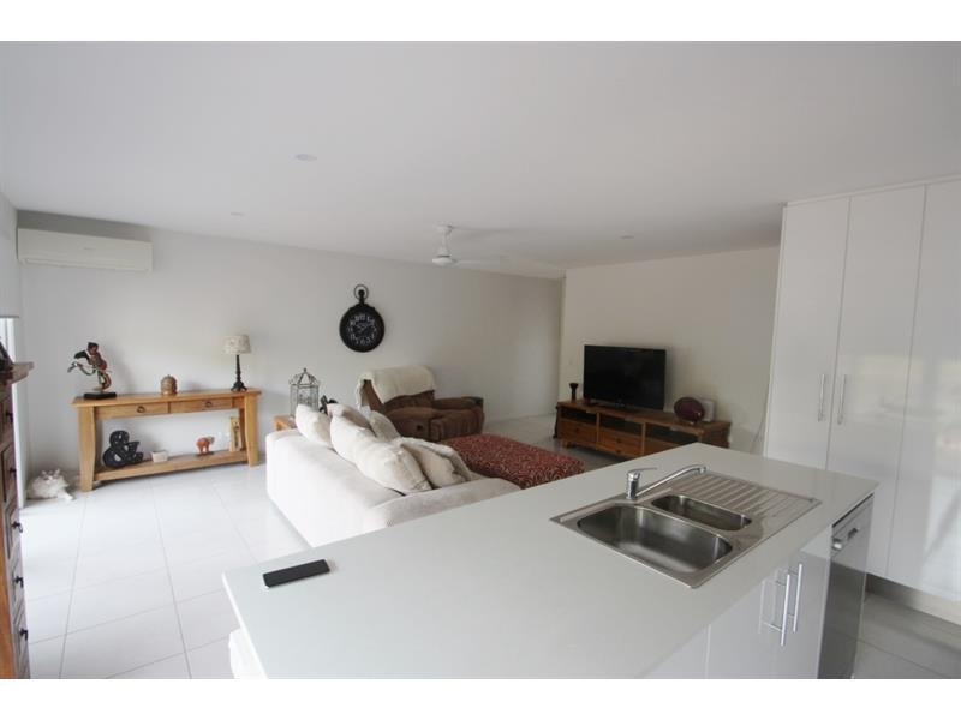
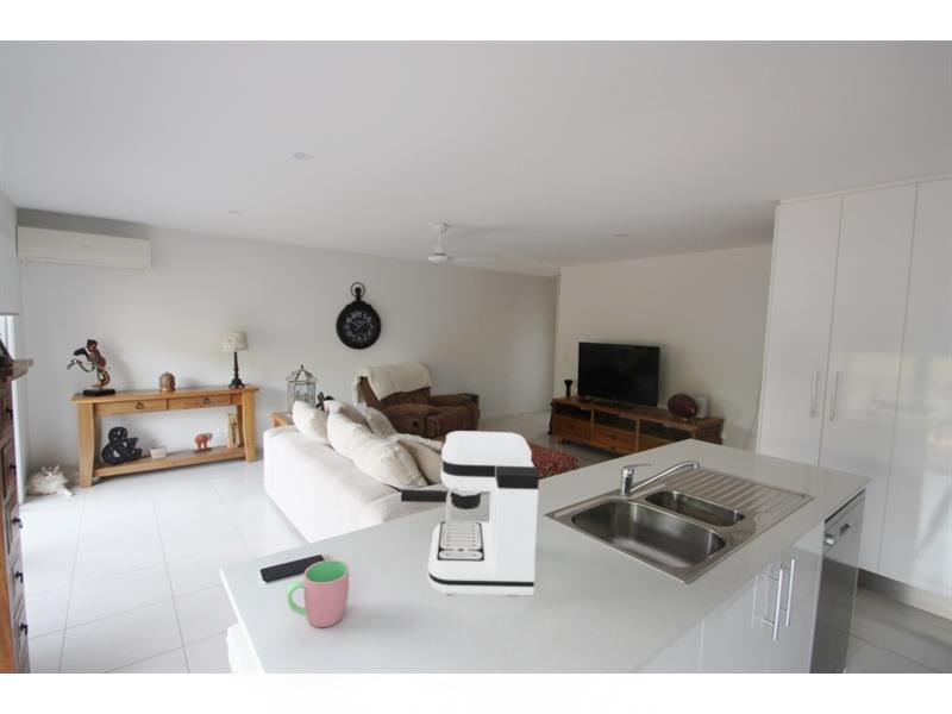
+ cup [286,559,351,628]
+ coffee maker [400,430,540,597]
